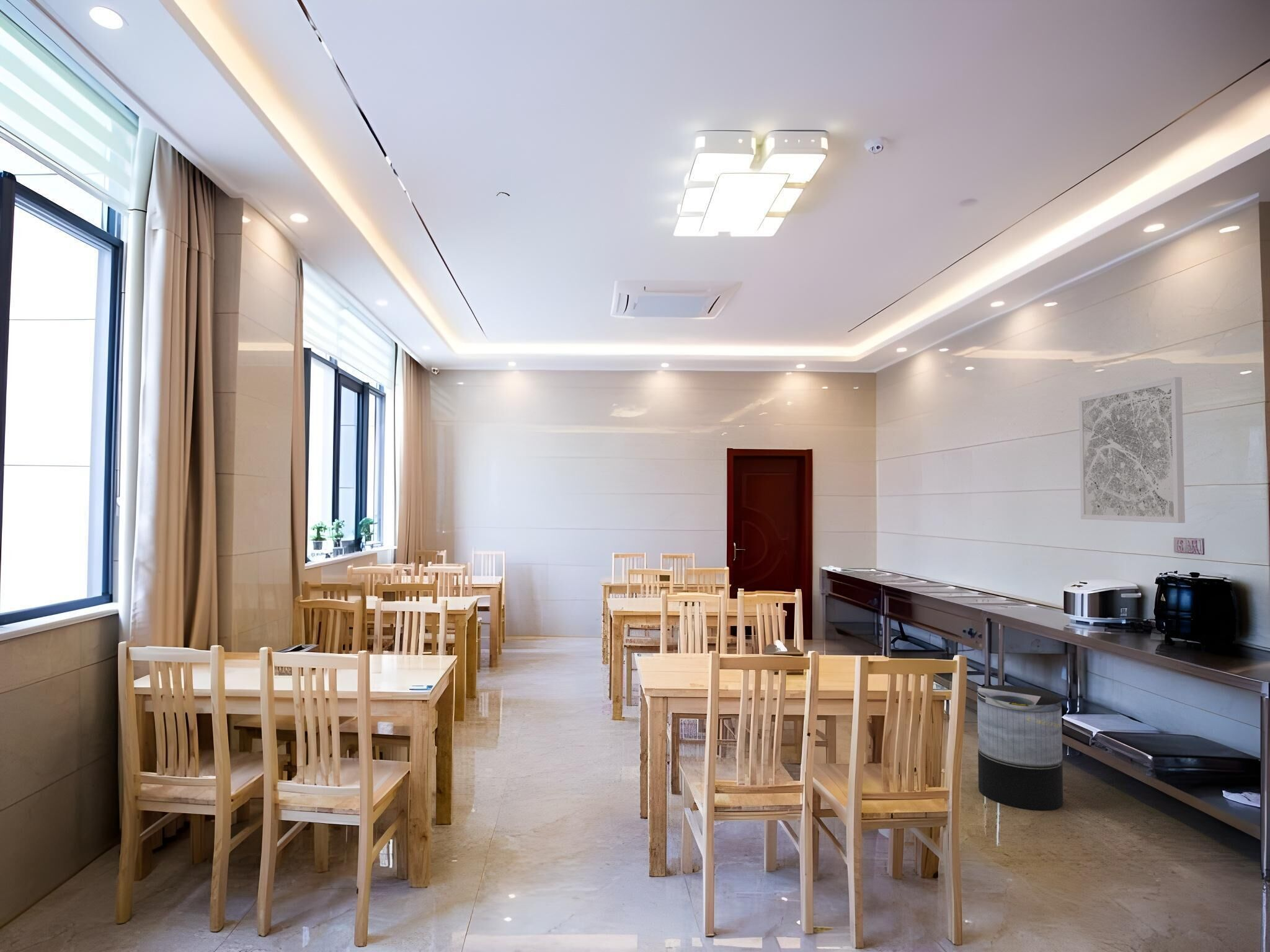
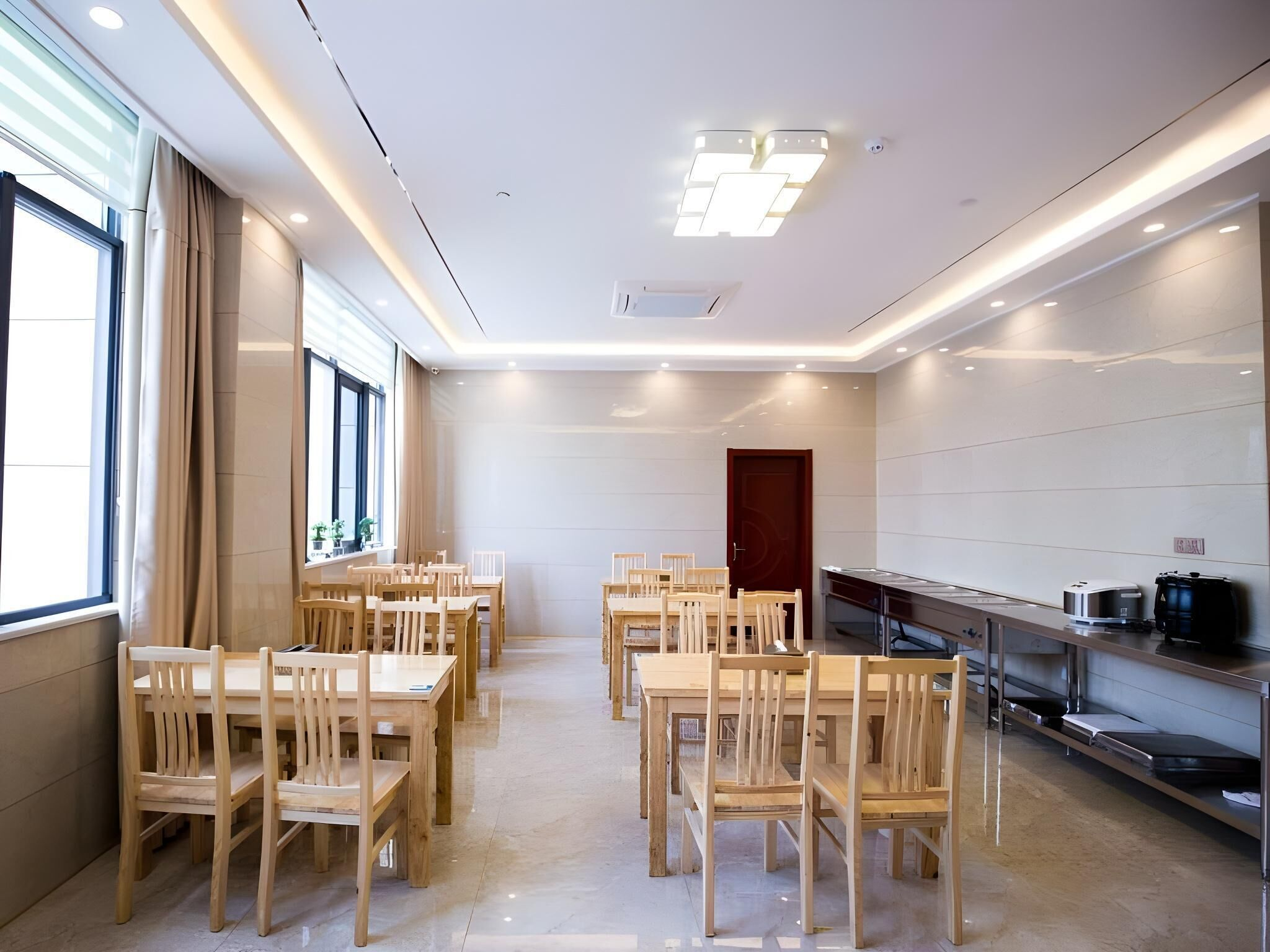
- wall art [1078,376,1186,524]
- trash can [977,684,1064,811]
